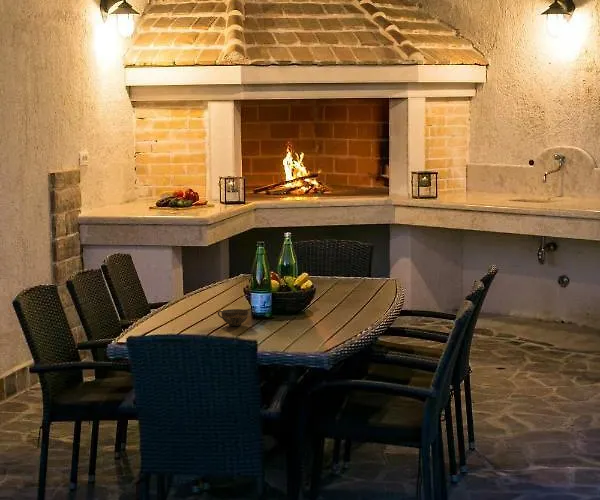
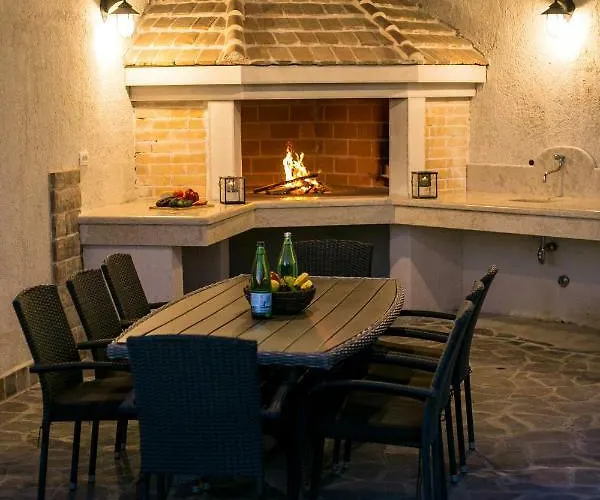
- cup [217,308,249,327]
